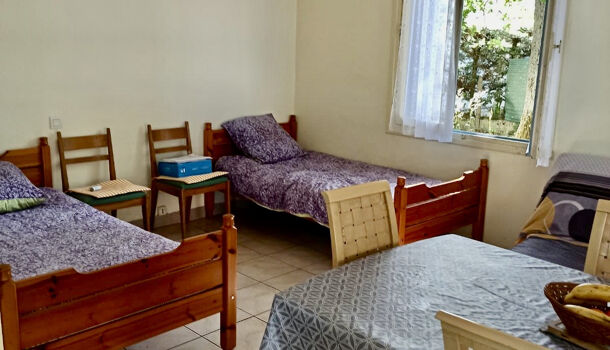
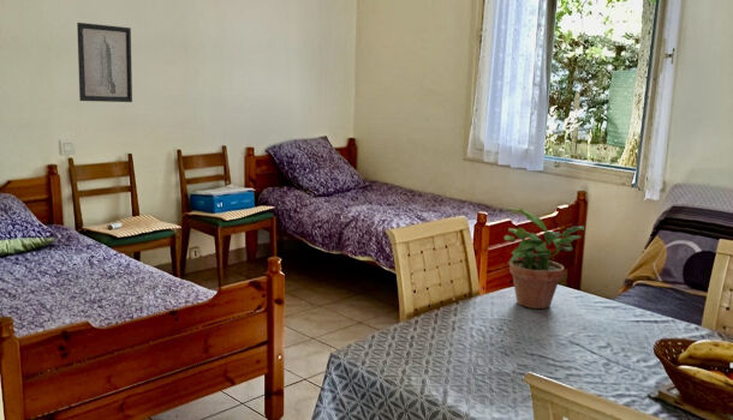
+ potted plant [503,208,585,310]
+ wall art [76,22,133,103]
